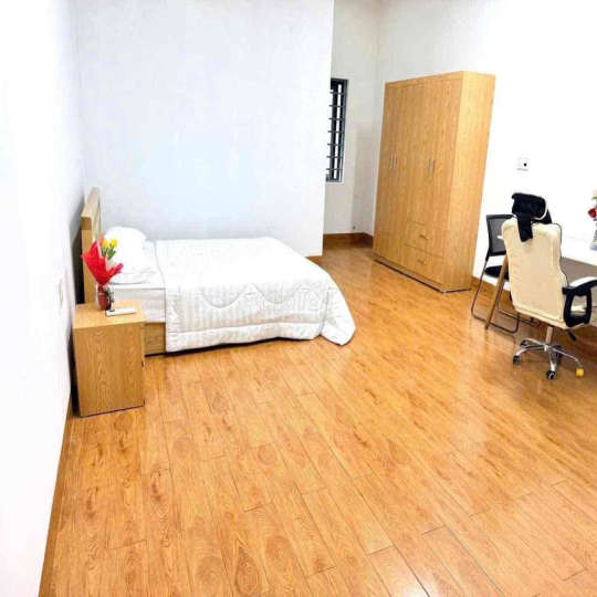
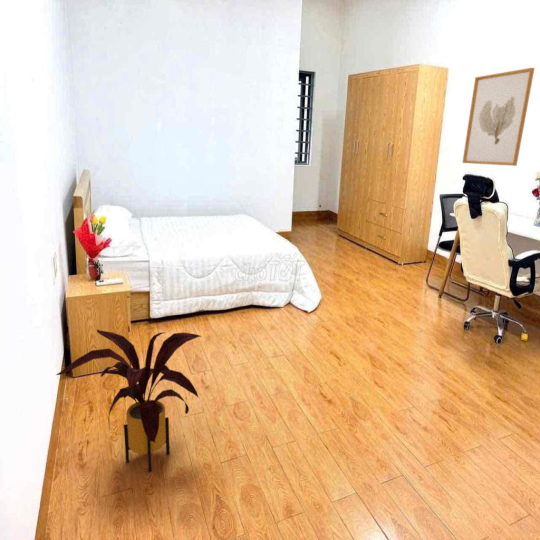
+ wall art [461,67,535,167]
+ house plant [55,328,203,473]
